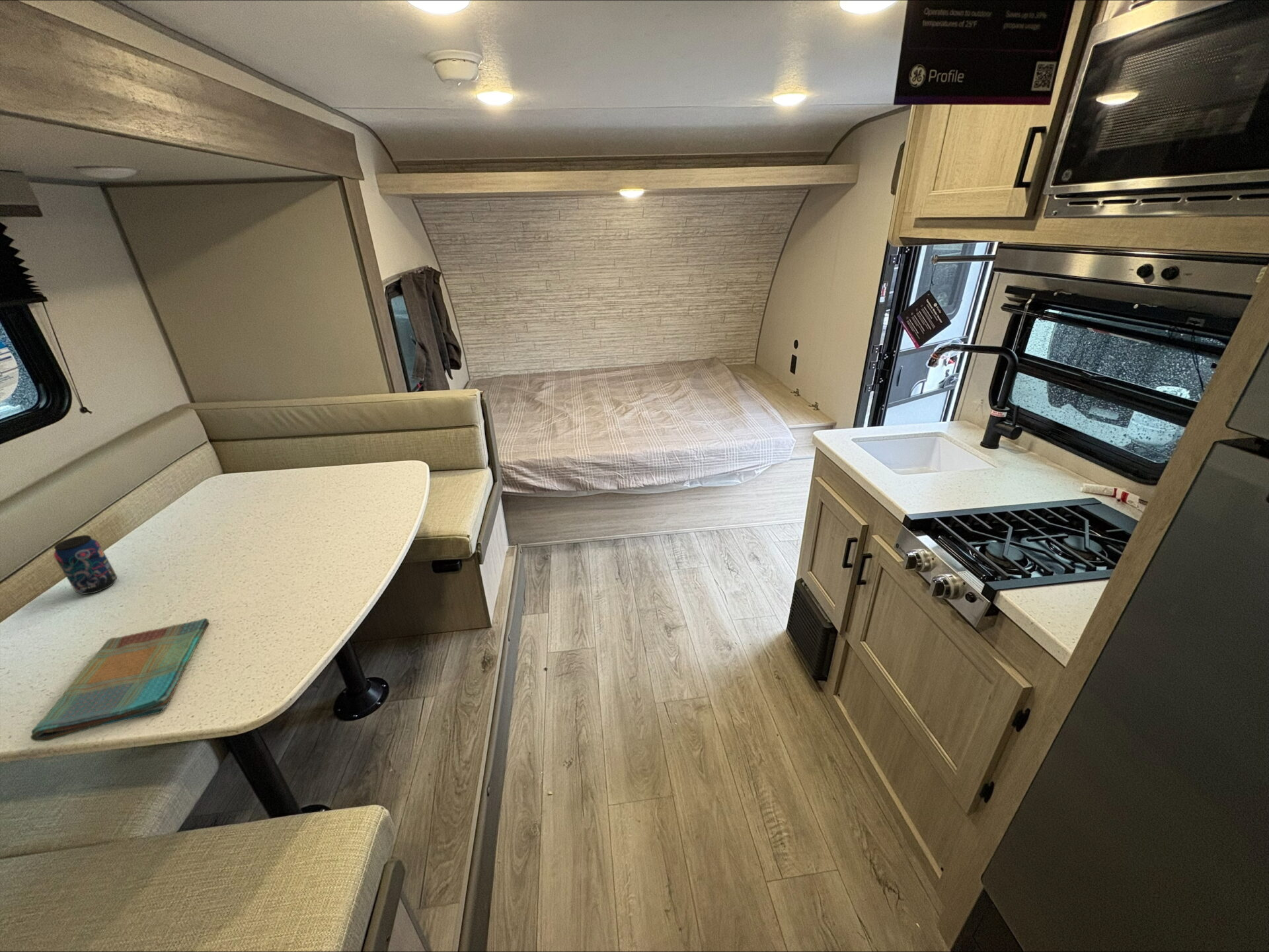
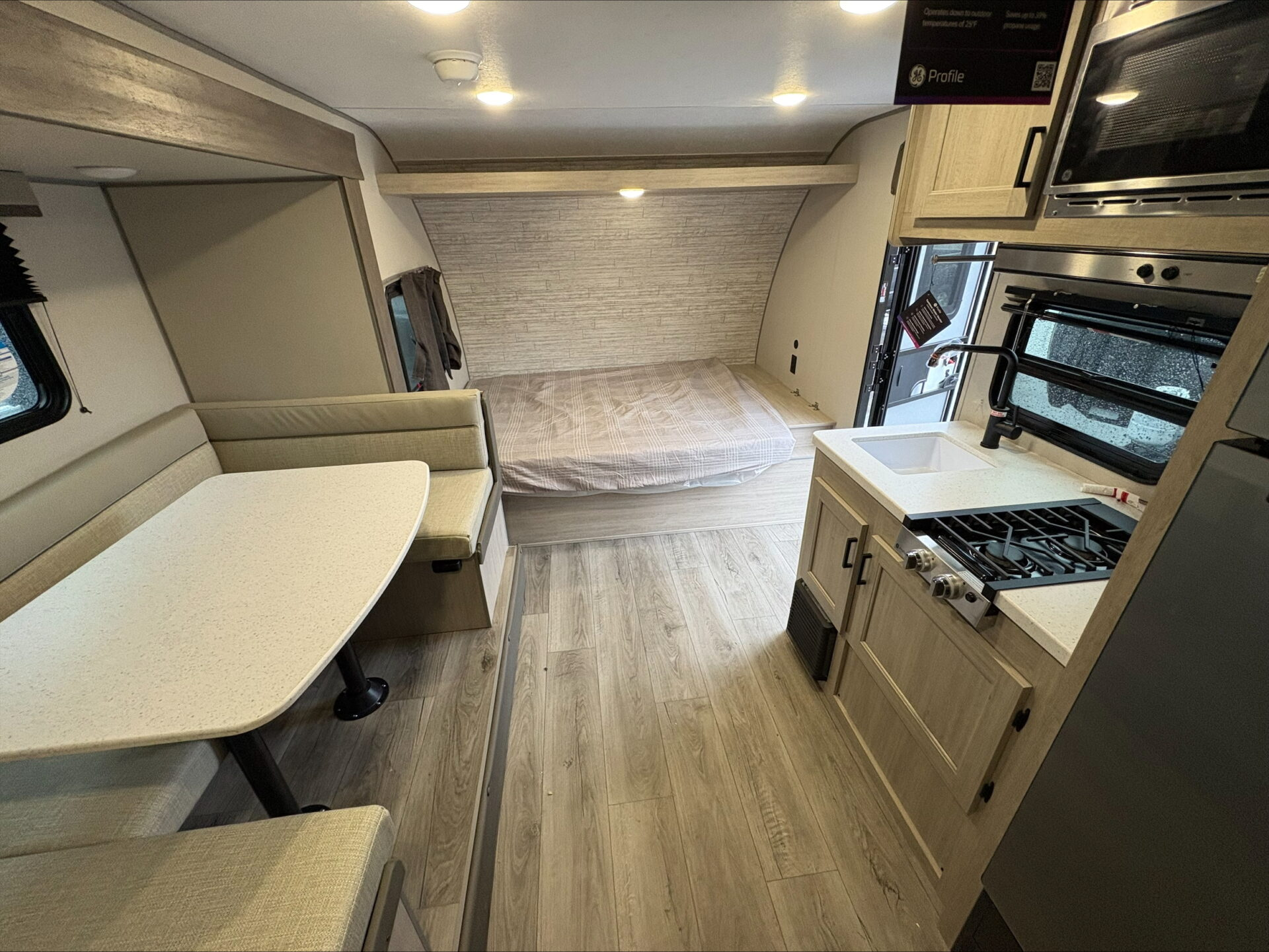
- beverage can [53,534,118,595]
- dish towel [30,618,210,742]
